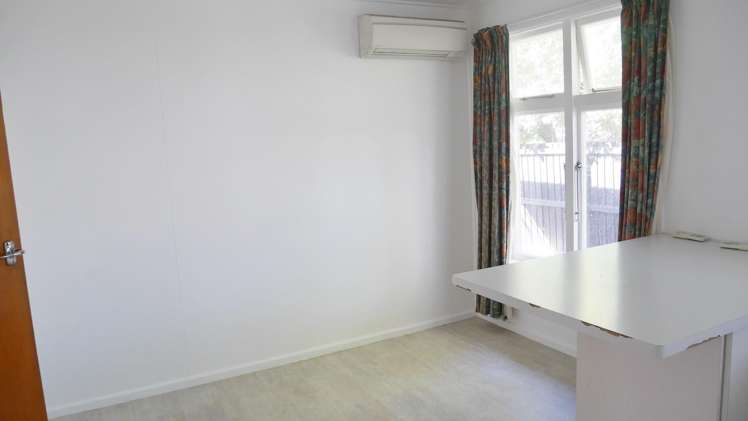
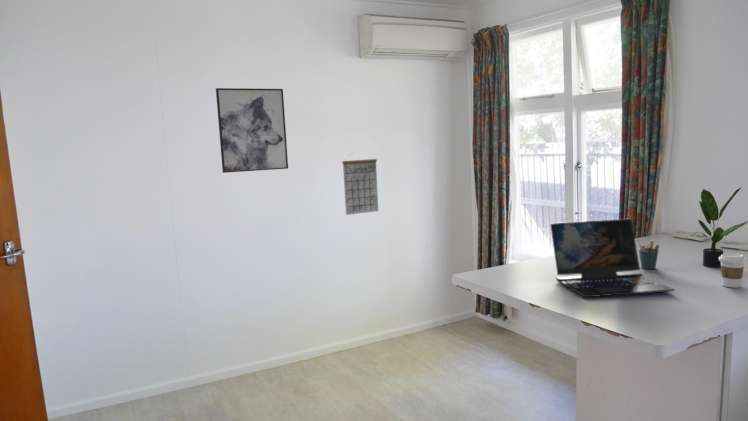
+ coffee cup [719,253,747,289]
+ potted plant [692,186,748,268]
+ laptop [549,218,676,298]
+ calendar [341,152,379,216]
+ pen holder [637,238,660,270]
+ wall art [215,87,289,174]
